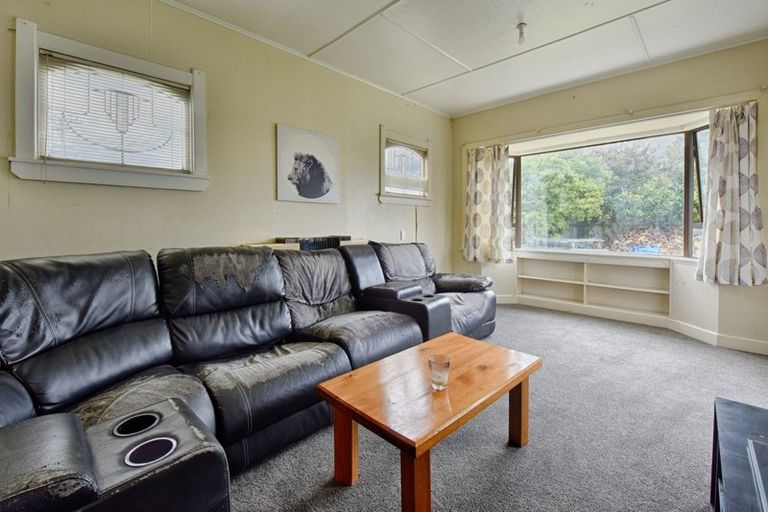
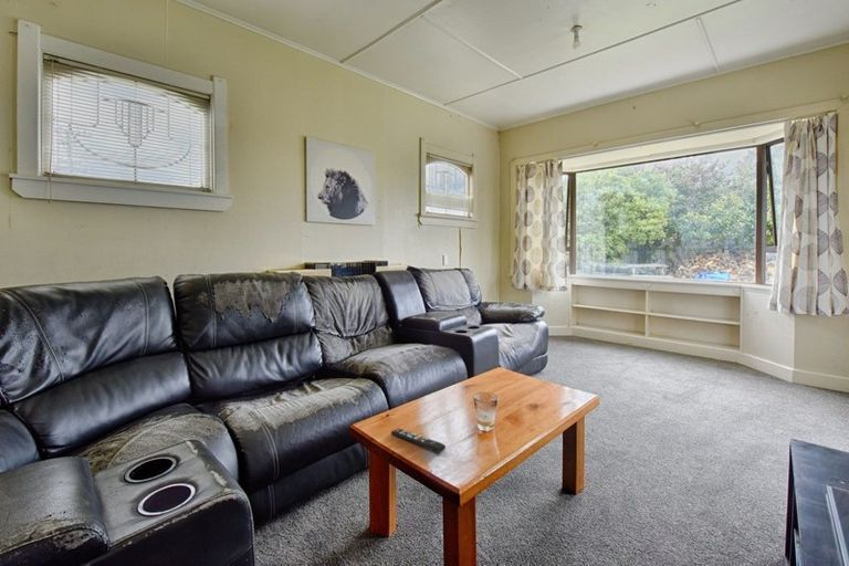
+ remote control [390,427,447,454]
